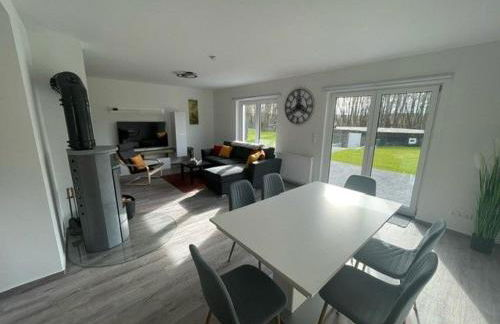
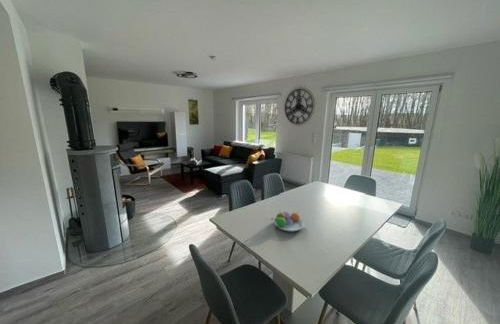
+ fruit bowl [270,210,306,233]
